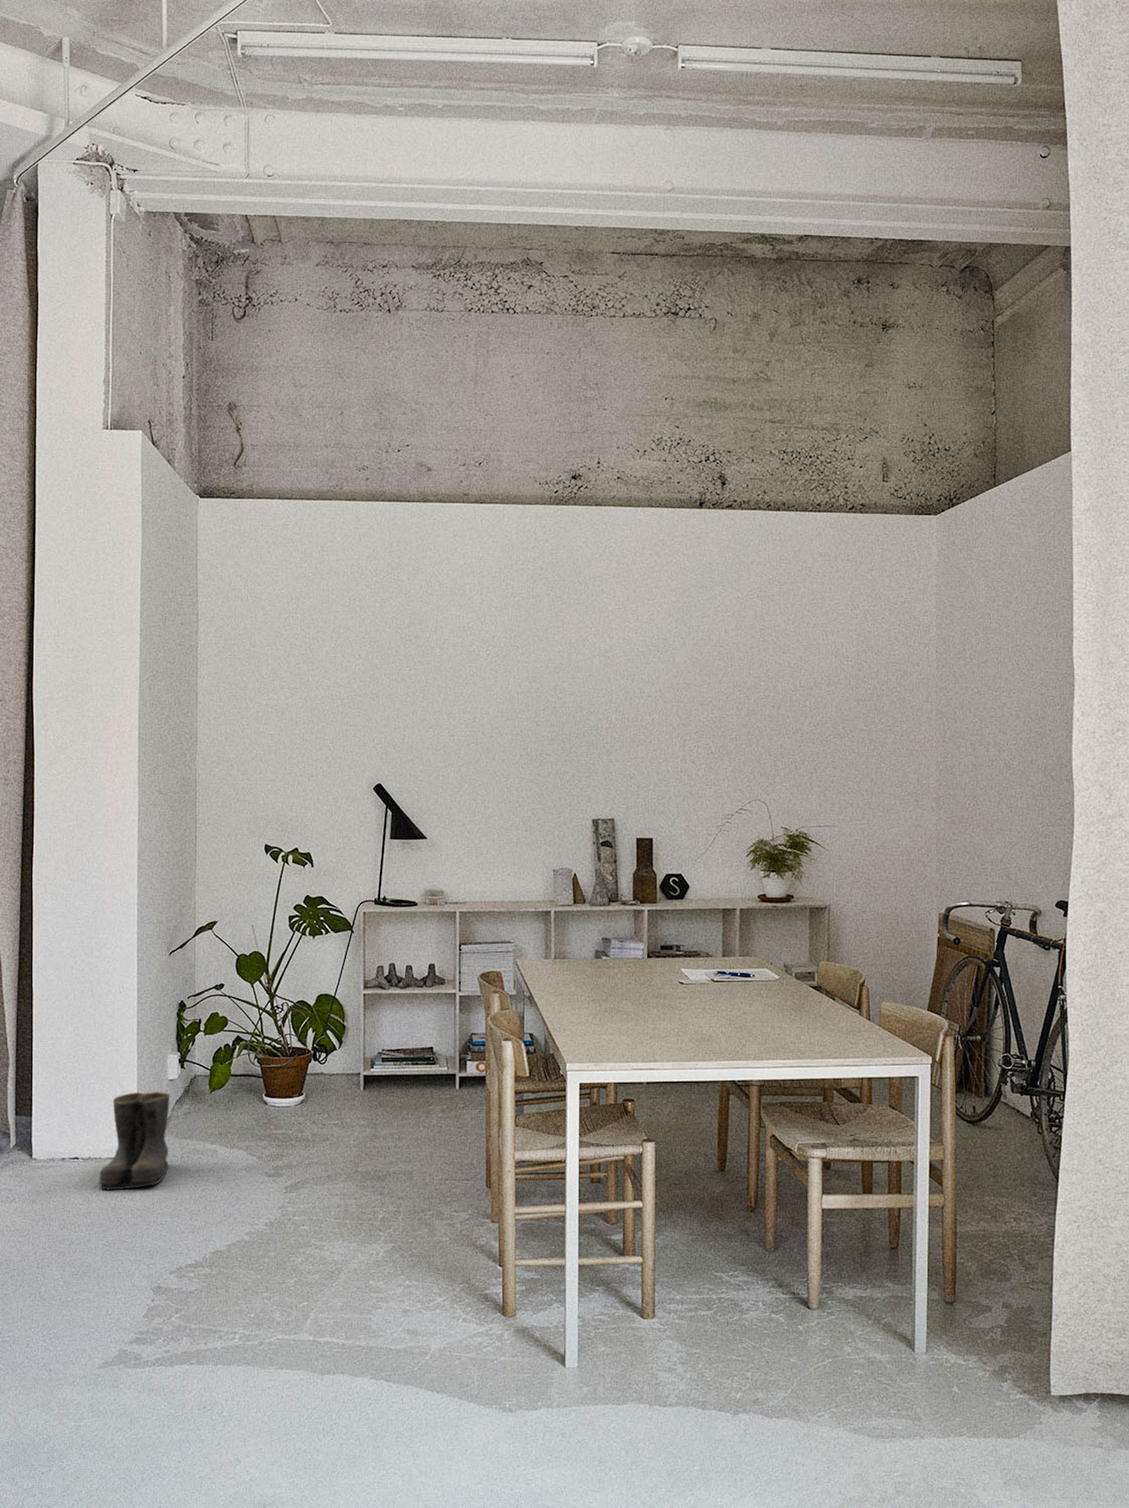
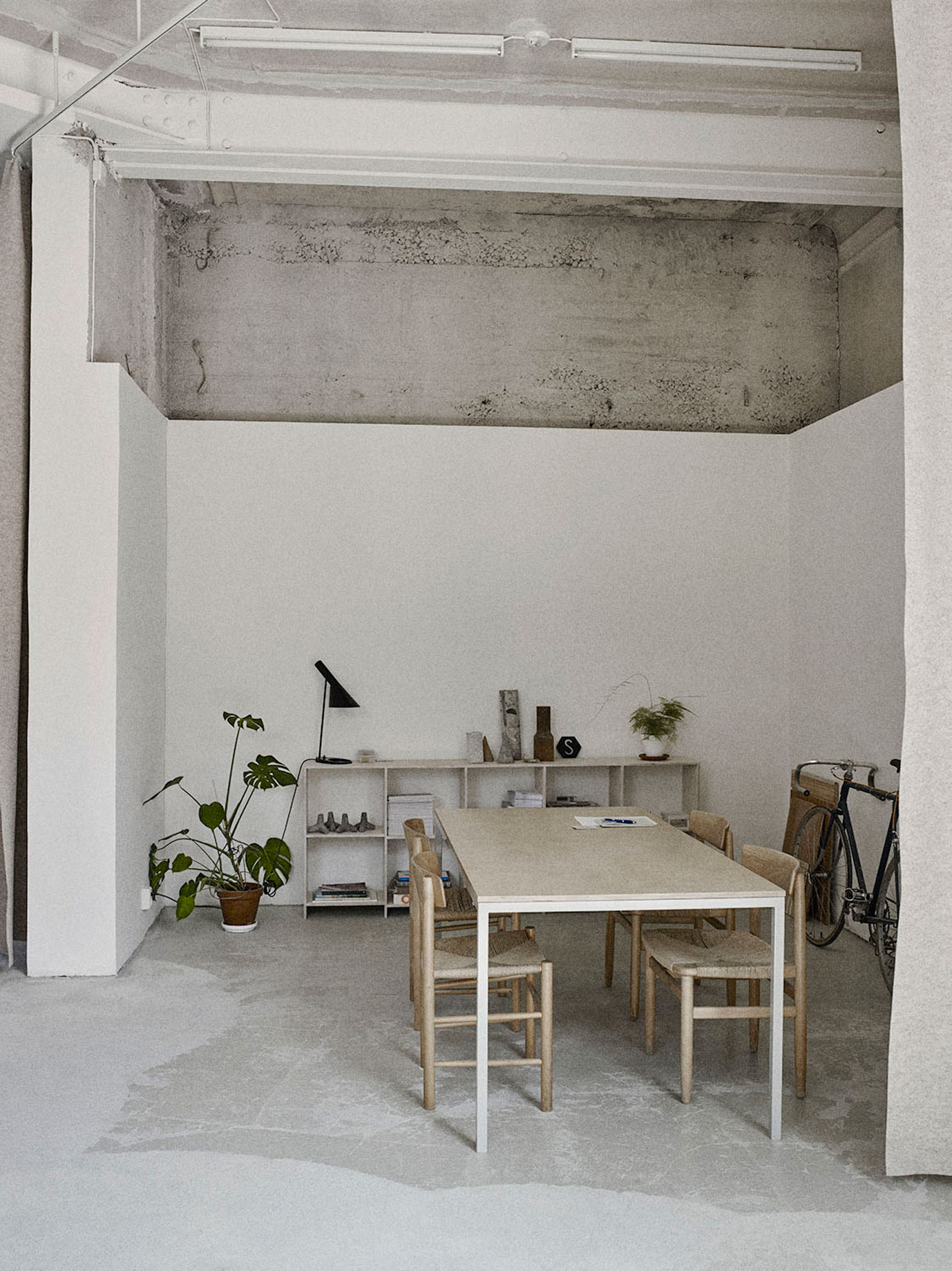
- boots [98,1090,172,1191]
